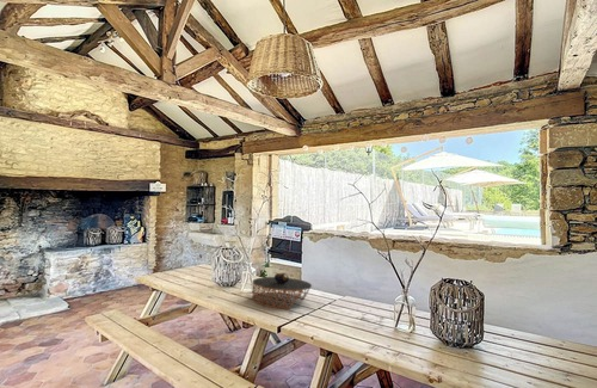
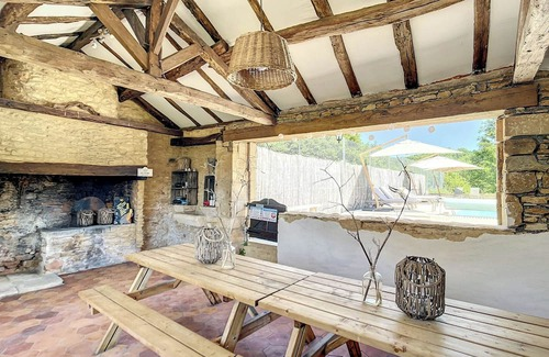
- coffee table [251,272,313,310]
